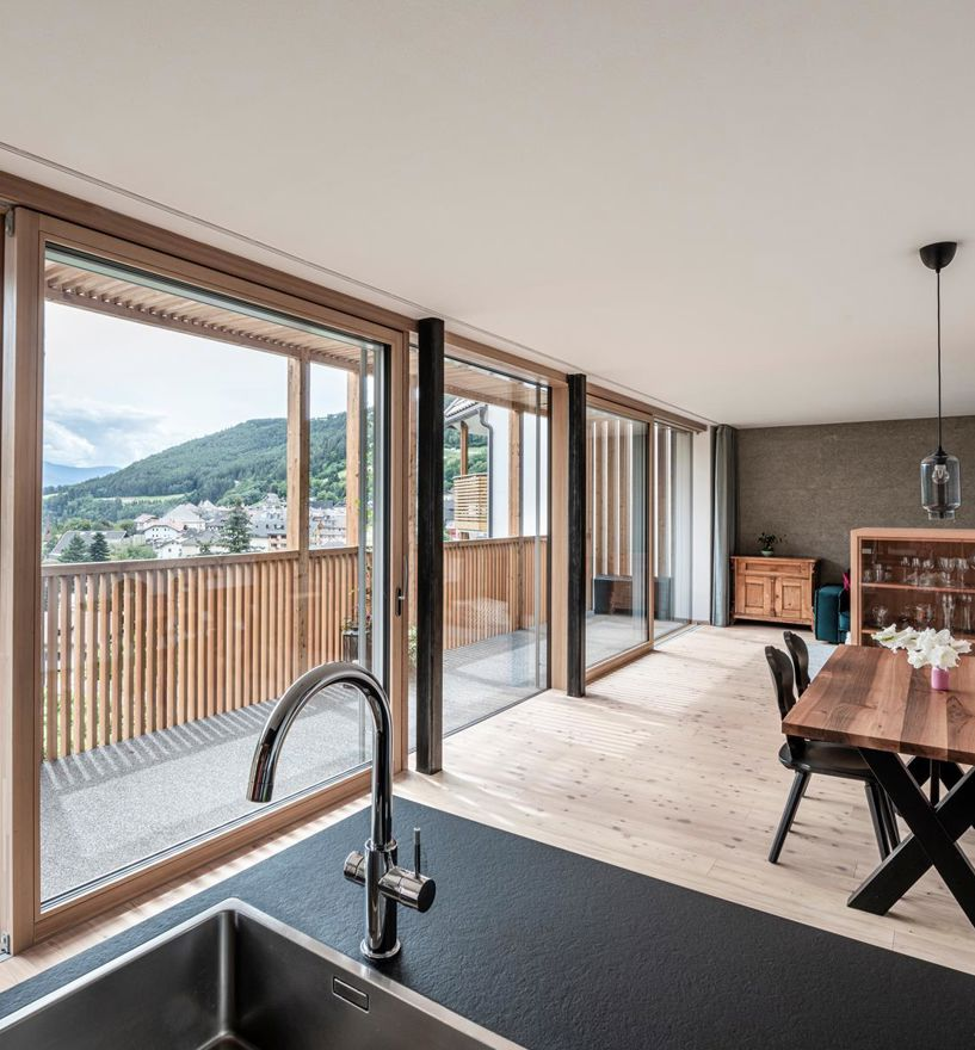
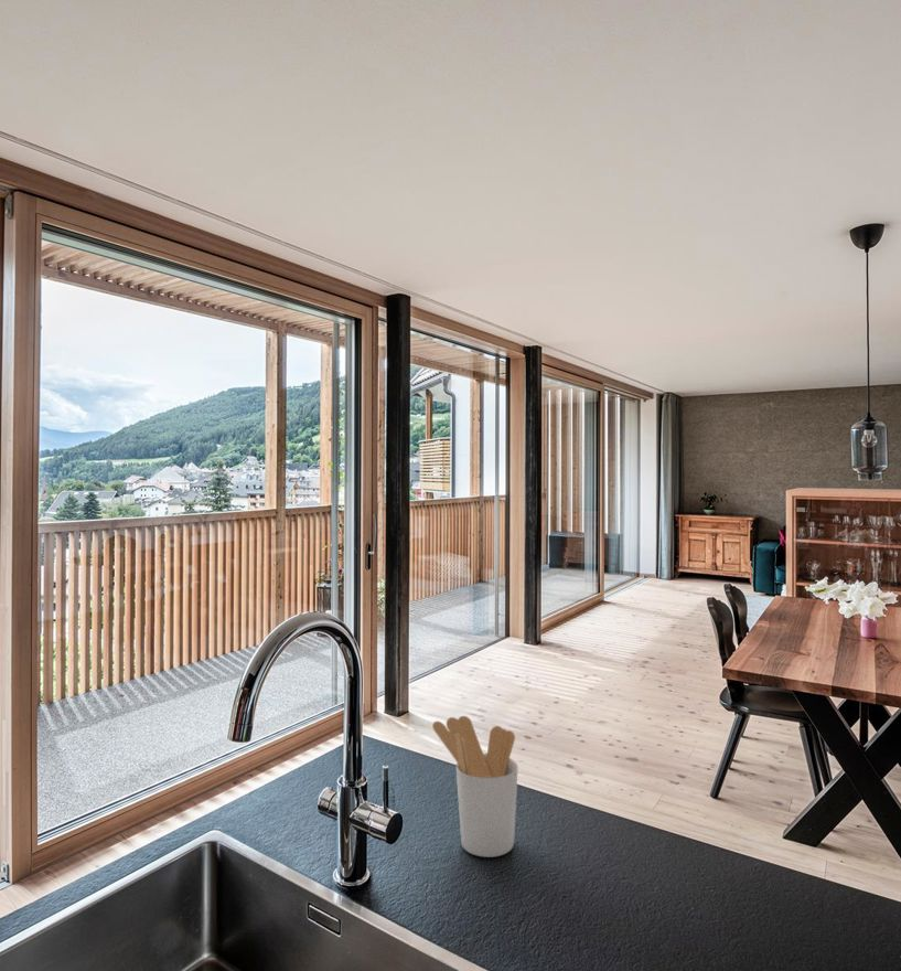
+ utensil holder [431,715,519,858]
